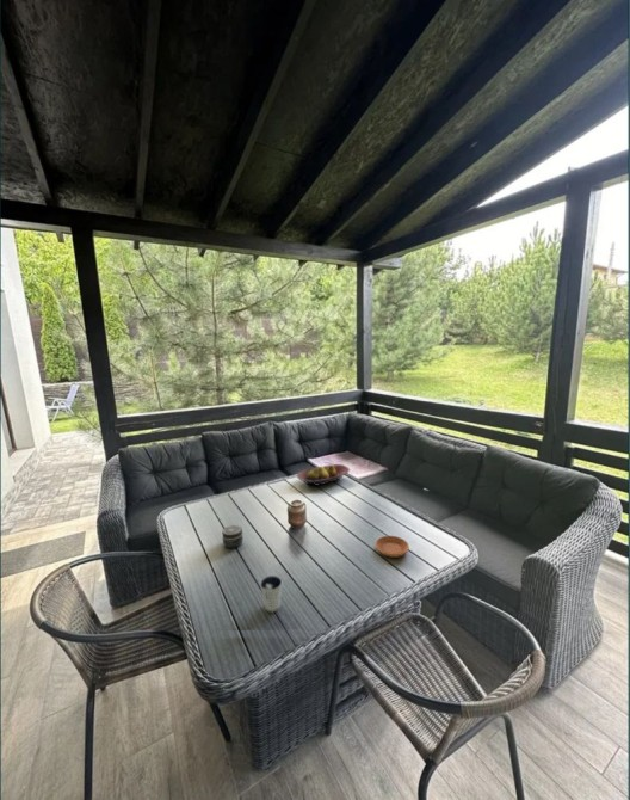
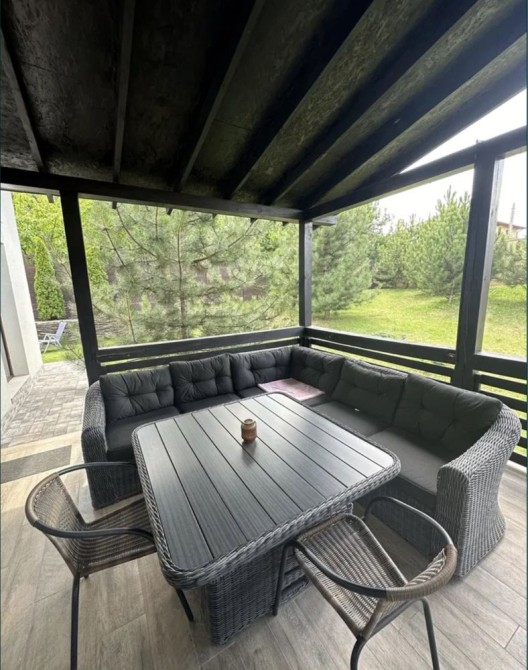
- fruit bowl [296,463,351,487]
- saucer [375,535,410,559]
- dixie cup [259,574,283,613]
- jar [221,524,245,549]
